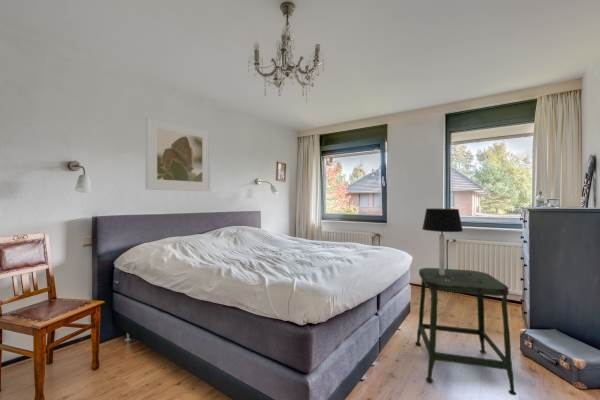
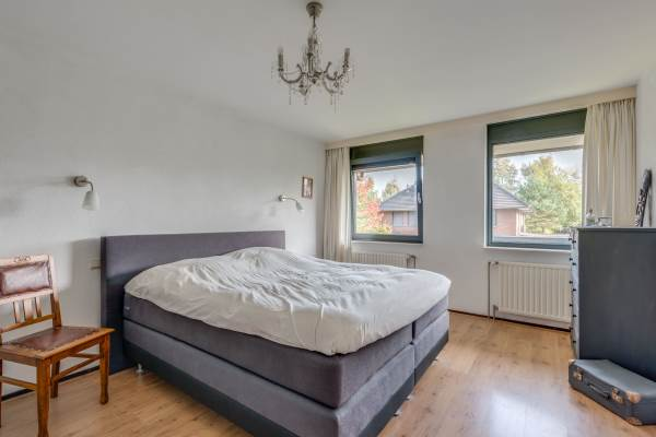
- table lamp [421,207,464,275]
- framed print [145,114,211,192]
- stool [415,267,517,396]
